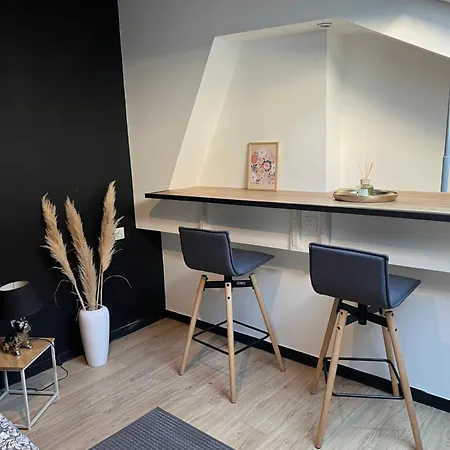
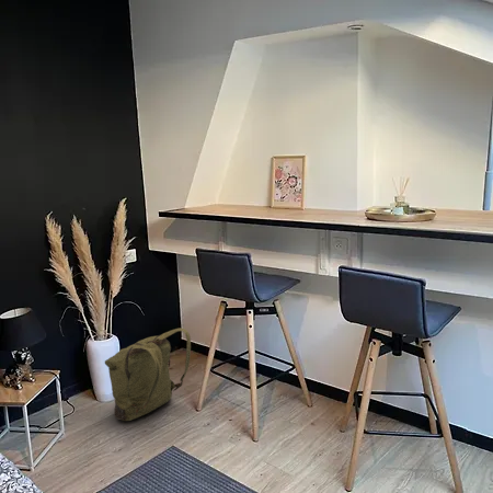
+ backpack [104,328,192,422]
